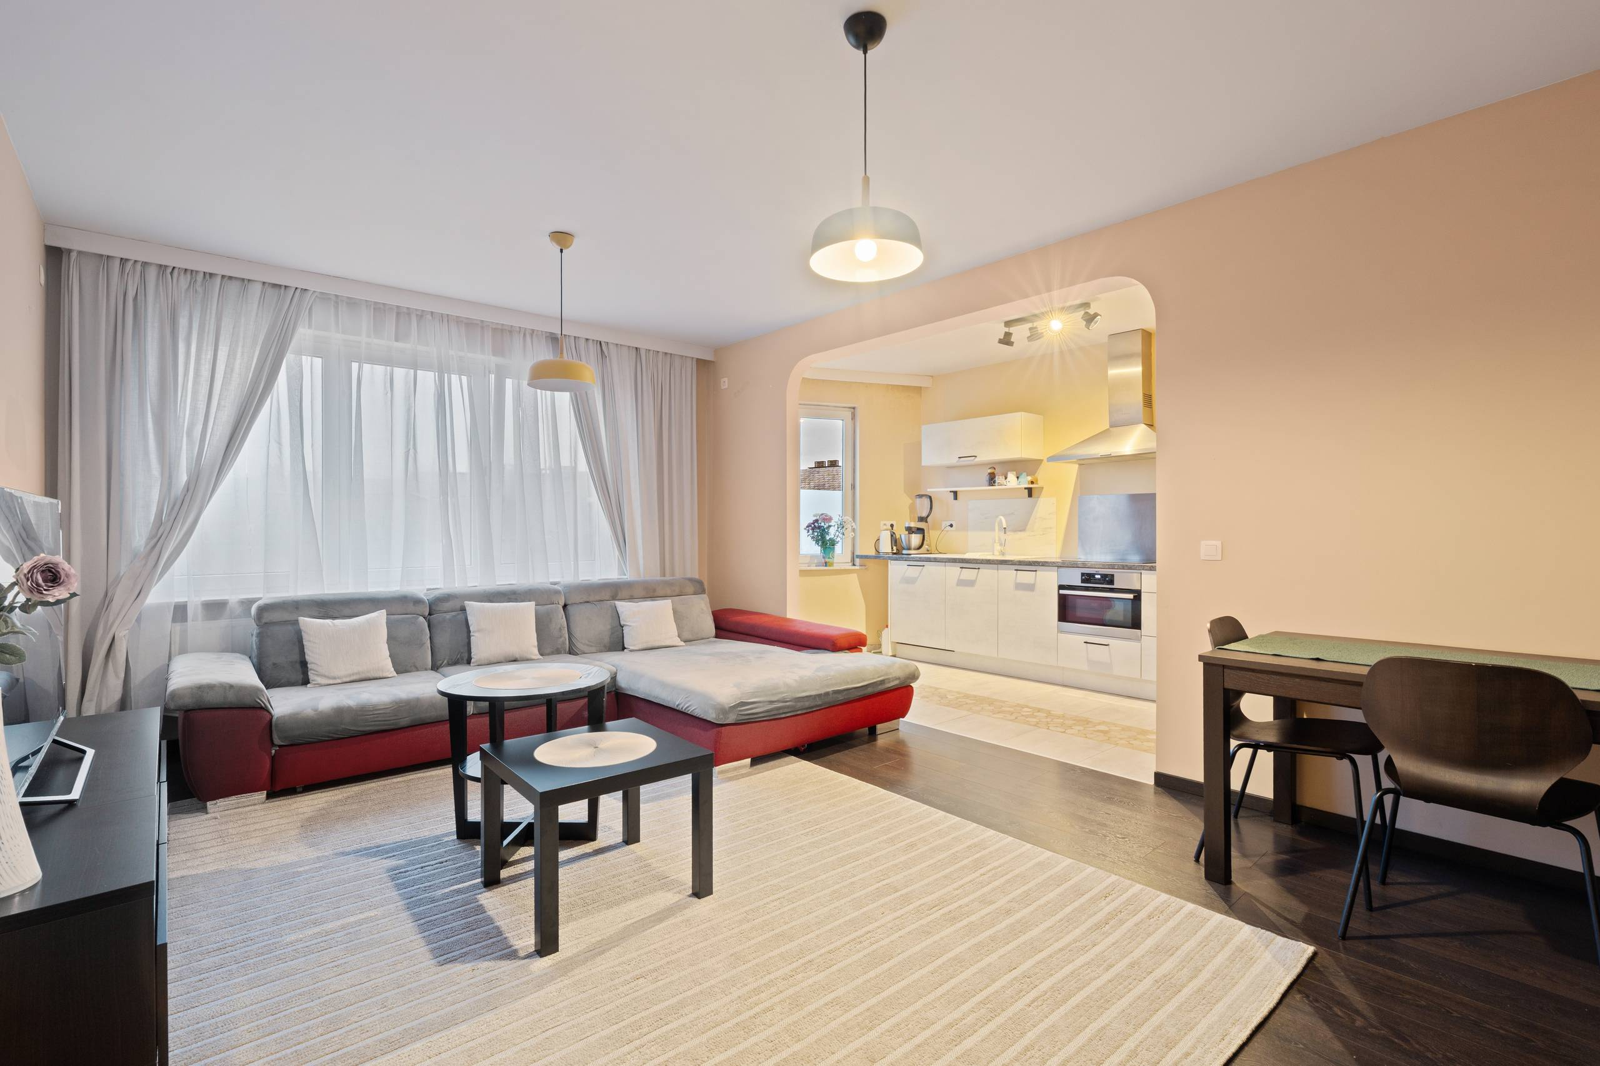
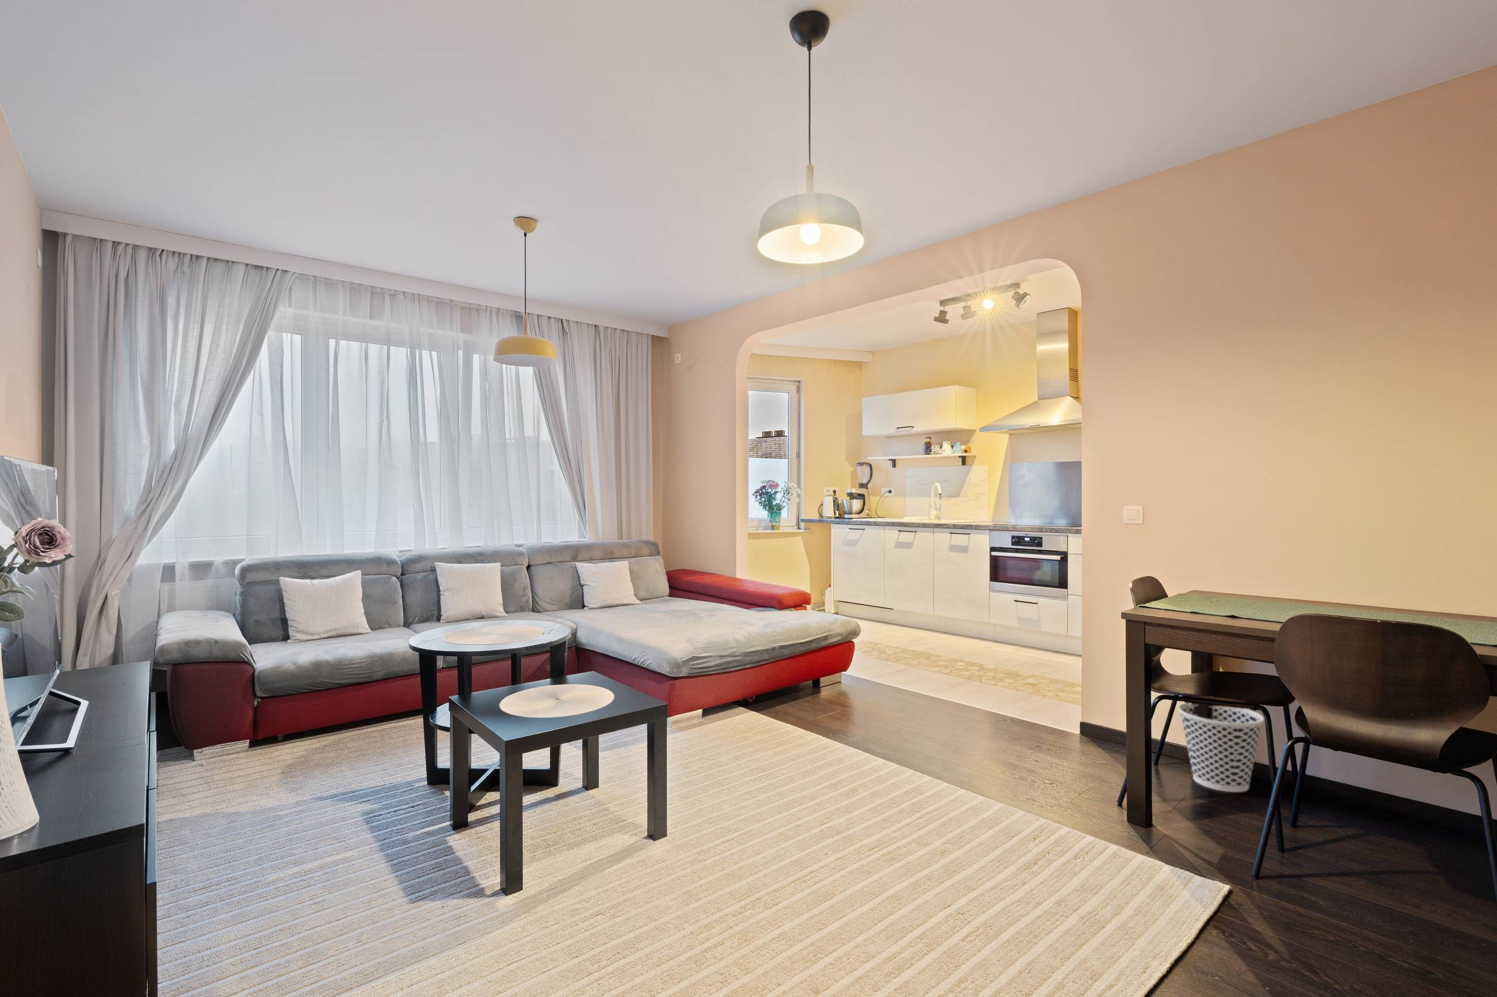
+ wastebasket [1178,702,1264,792]
